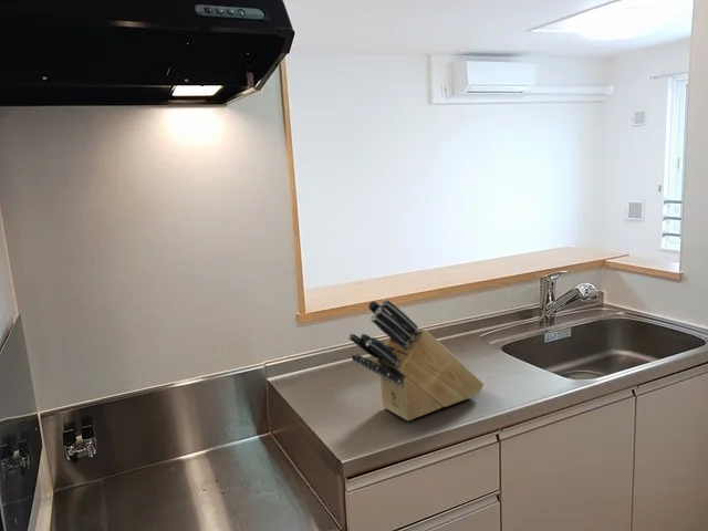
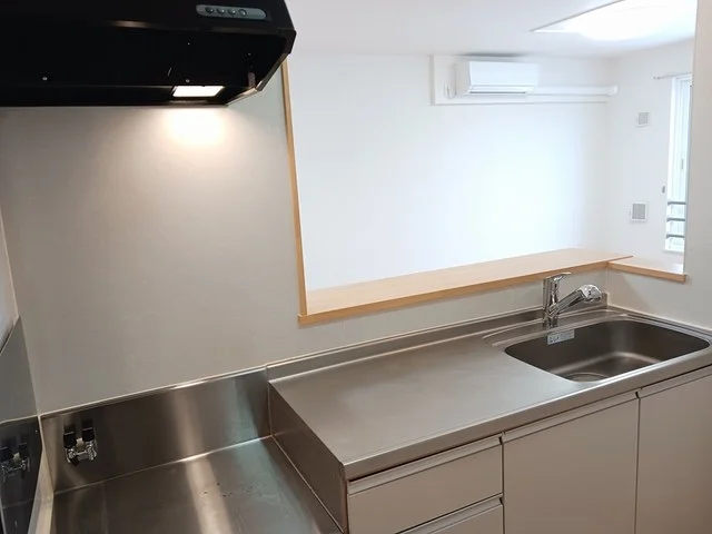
- knife block [347,299,485,421]
